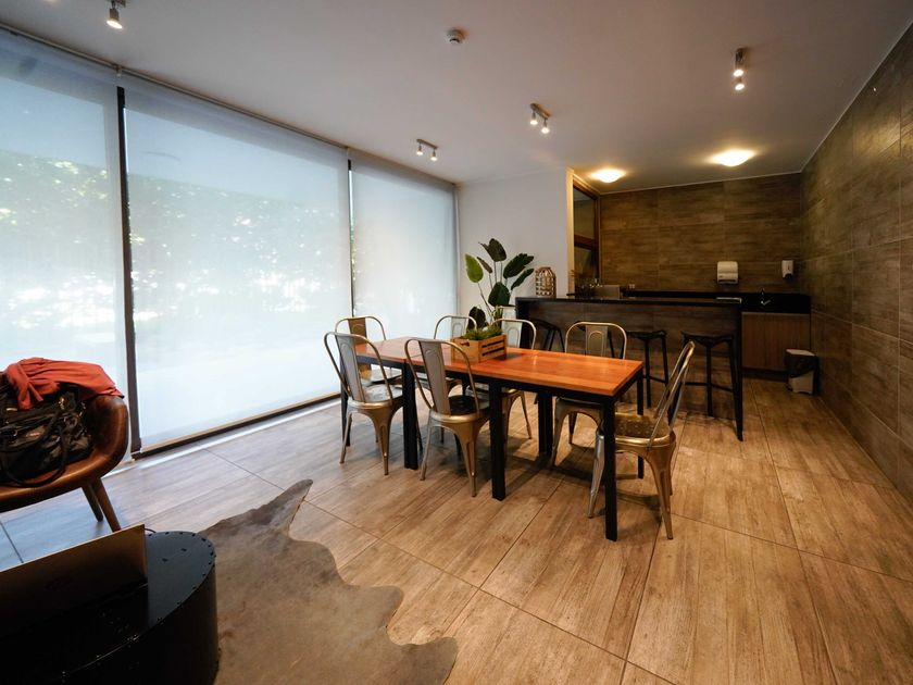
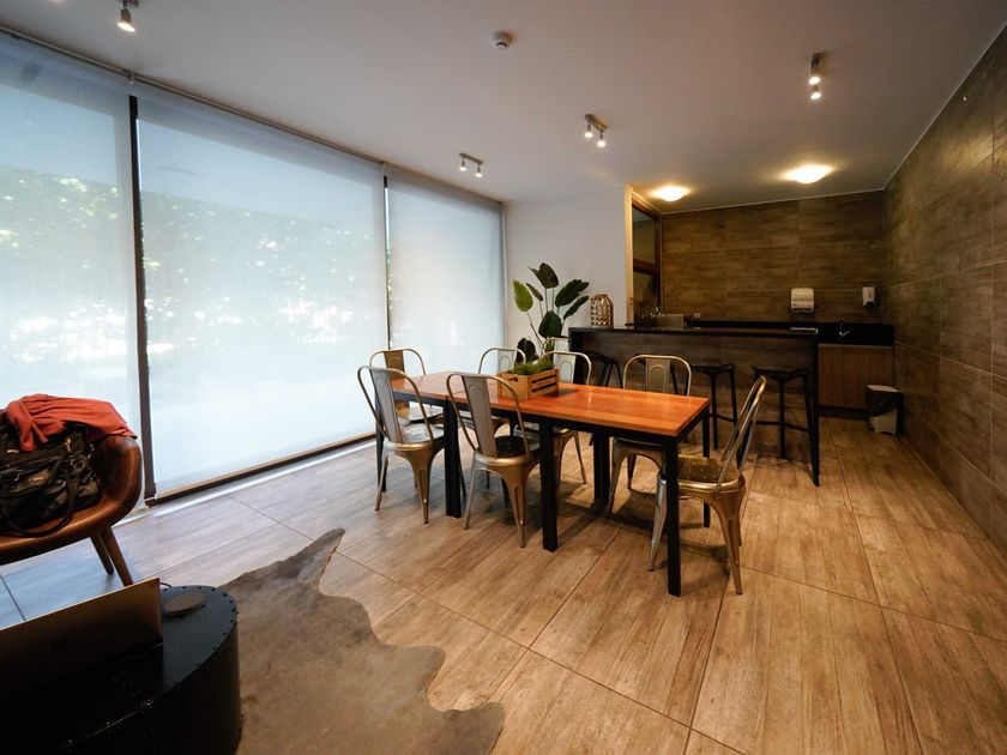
+ coaster [163,591,206,616]
